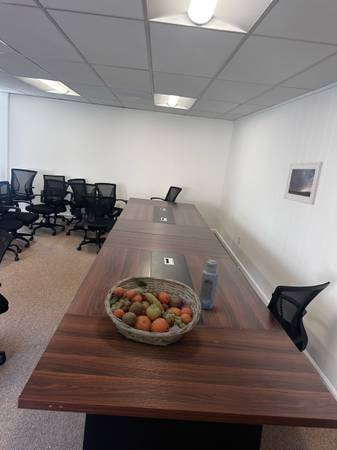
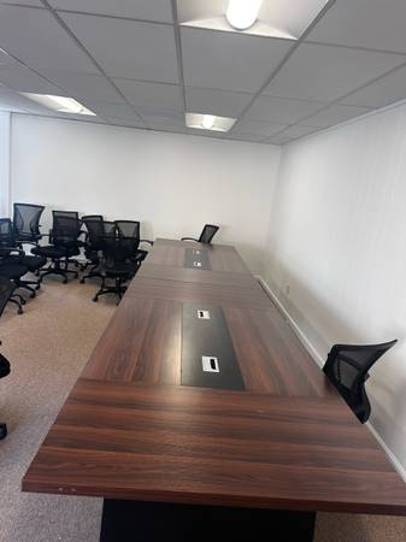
- fruit basket [104,275,202,347]
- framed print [283,161,324,206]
- bottle [198,259,219,310]
